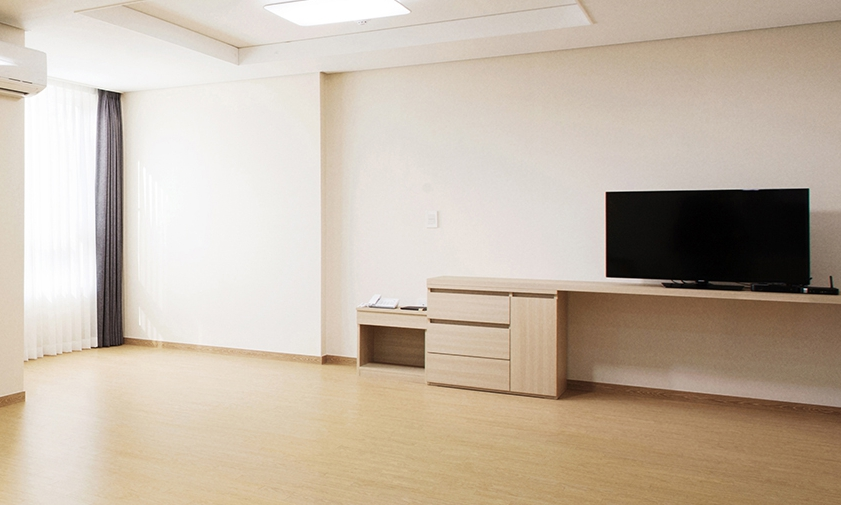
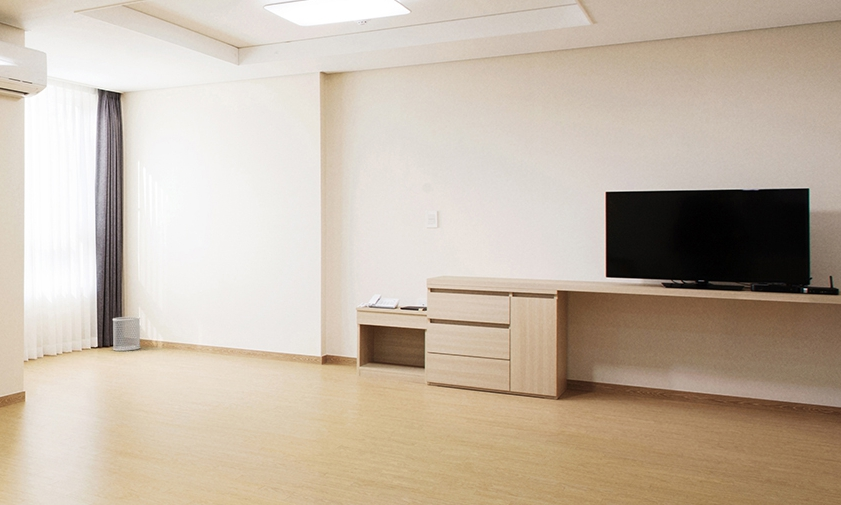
+ wastebasket [112,316,141,352]
